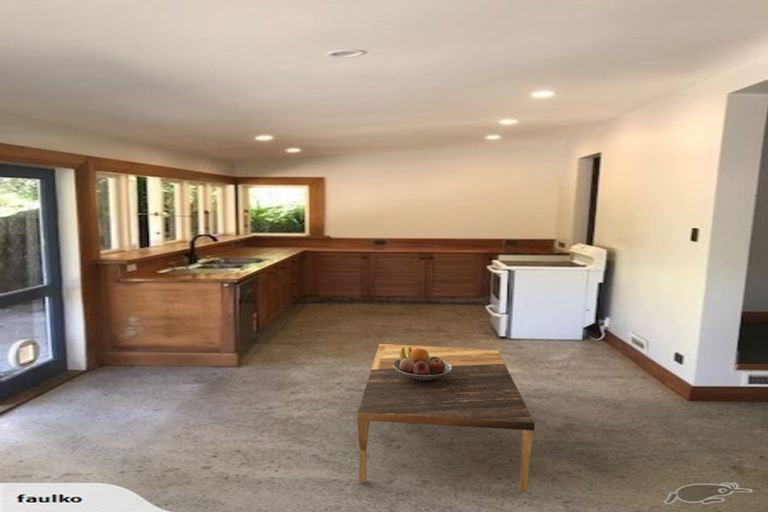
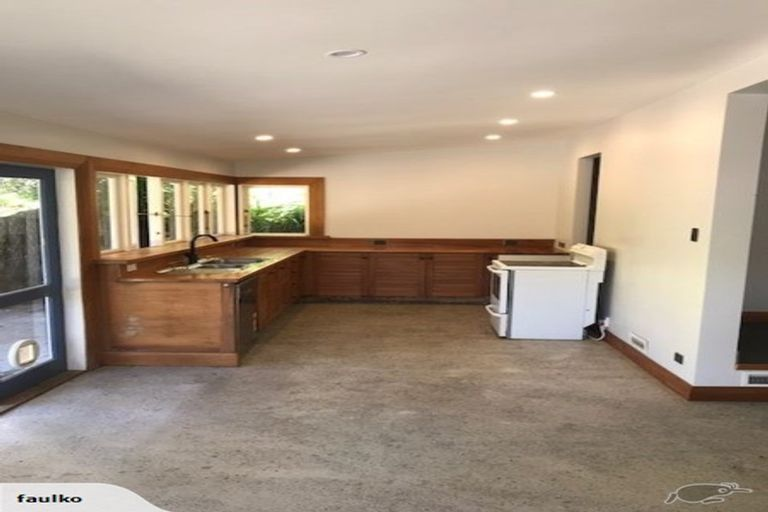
- fruit bowl [393,347,452,380]
- coffee table [357,343,536,492]
